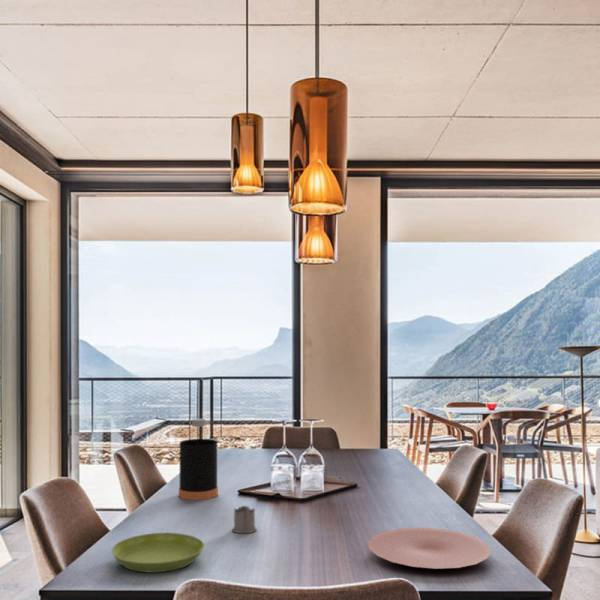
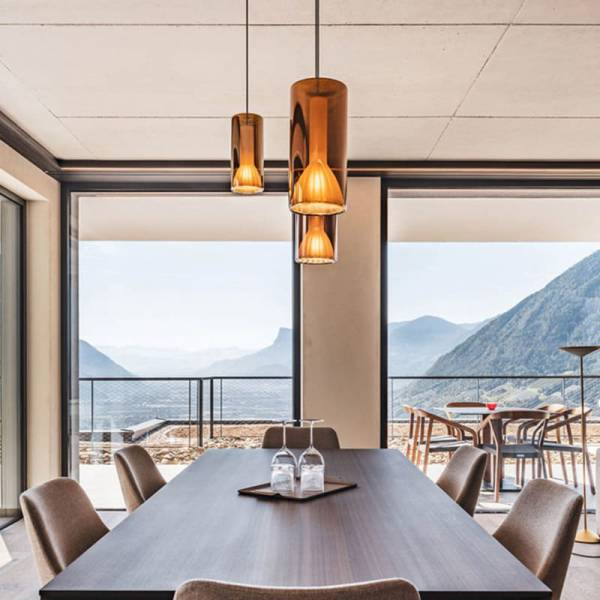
- tea glass holder [231,505,258,534]
- plate [368,527,492,570]
- bottle [178,418,219,501]
- saucer [111,532,205,573]
